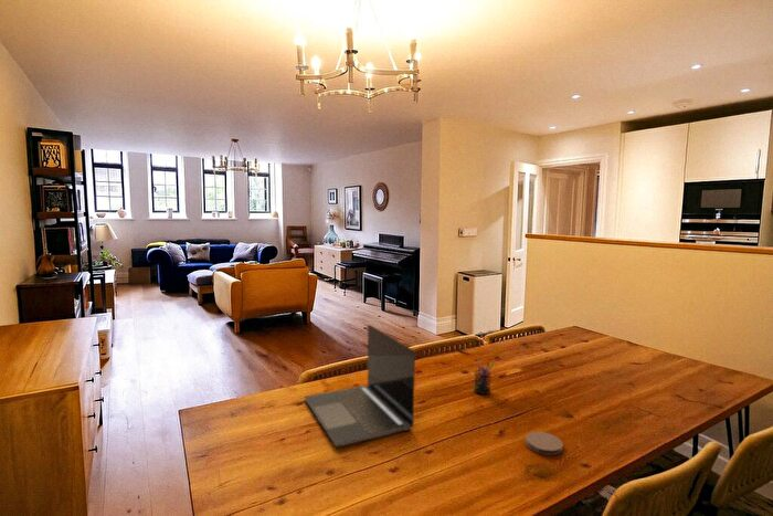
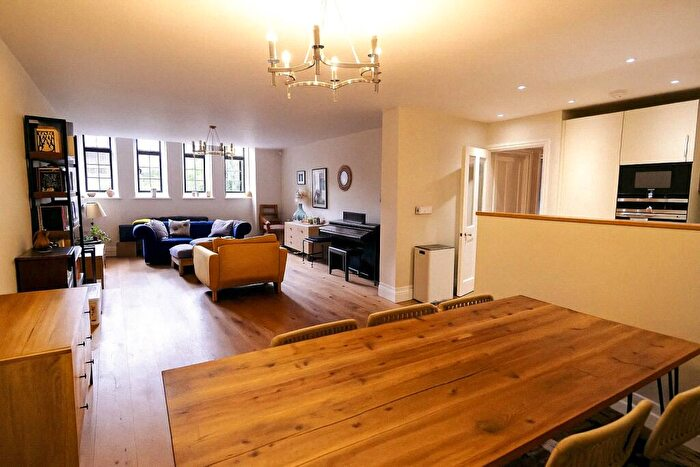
- pen holder [473,358,495,396]
- coaster [525,431,564,456]
- laptop [304,324,416,447]
